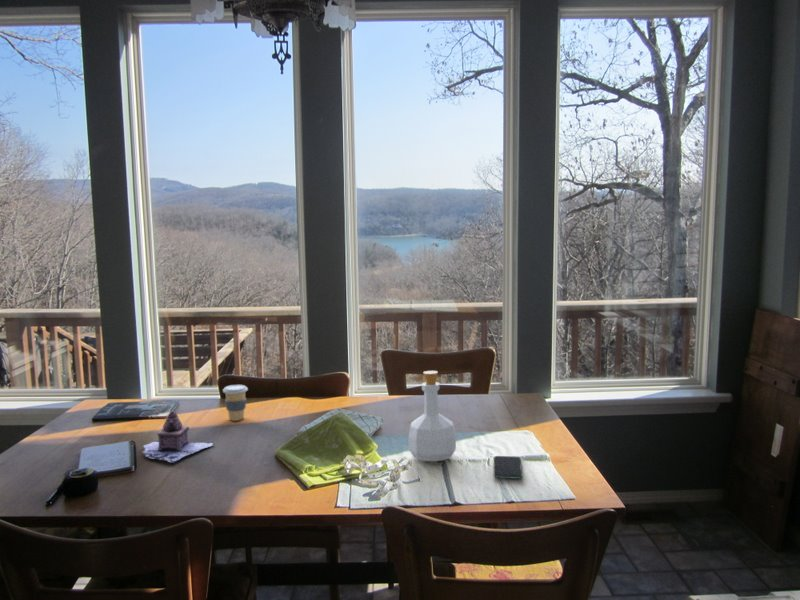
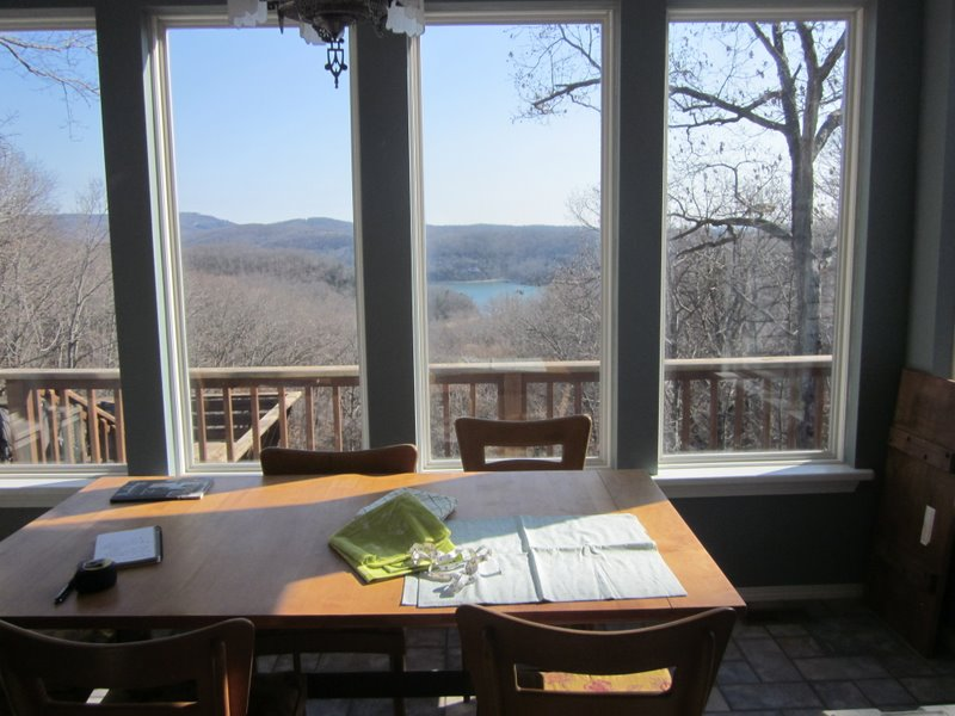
- teapot [141,410,215,464]
- coffee cup [222,384,249,422]
- bottle [408,370,457,463]
- smartphone [493,455,523,480]
